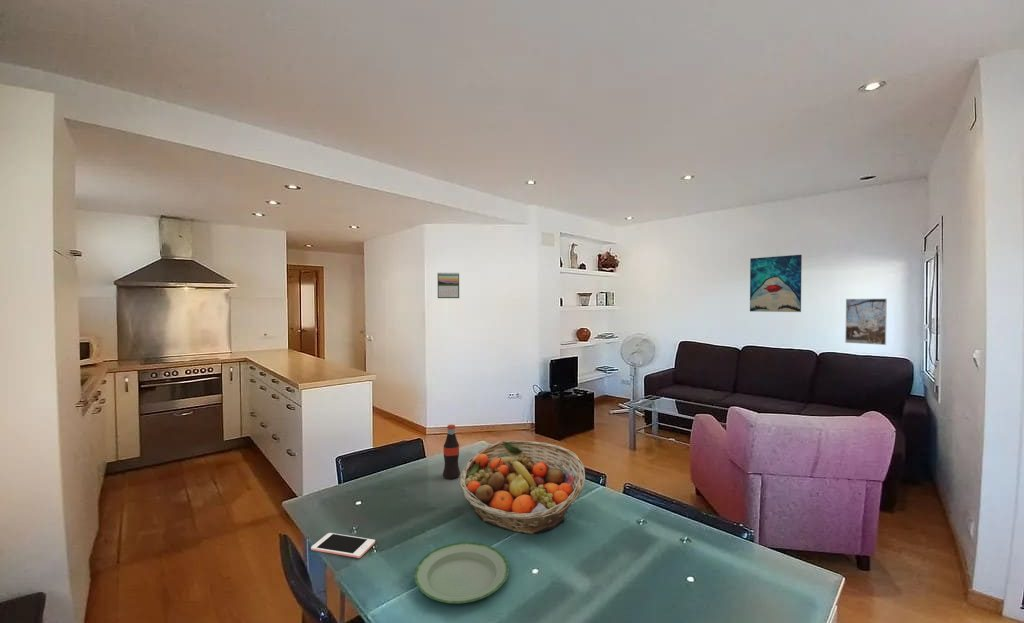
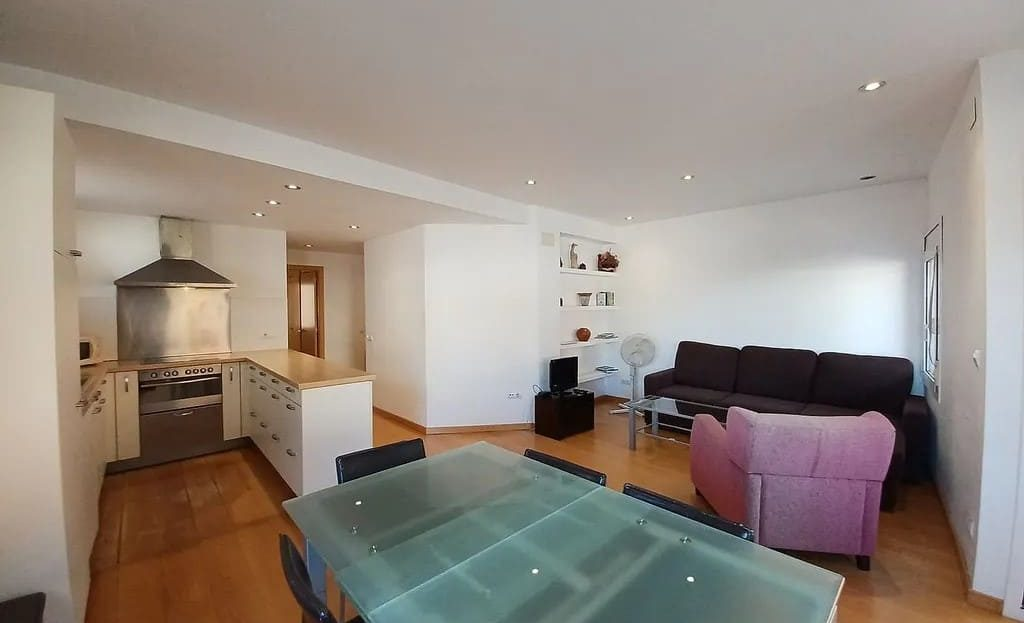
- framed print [844,298,888,346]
- wall art [749,254,803,313]
- calendar [437,272,460,299]
- fruit basket [459,440,586,535]
- plate [413,541,510,604]
- bottle [442,424,461,480]
- cell phone [310,532,376,559]
